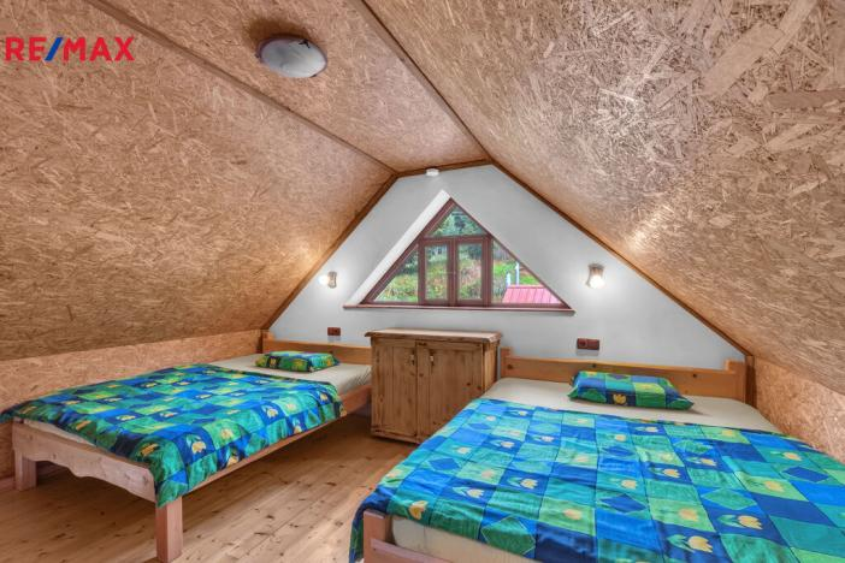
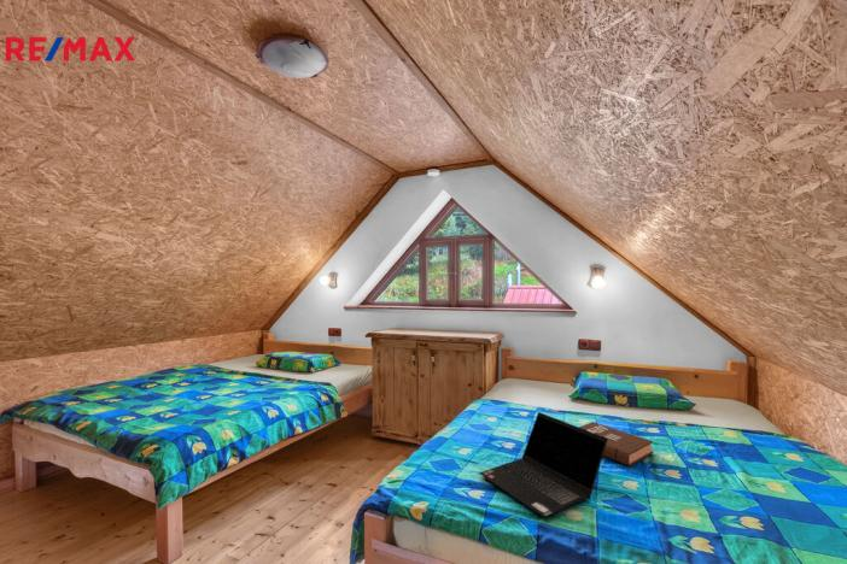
+ book [578,421,655,468]
+ laptop computer [478,411,608,518]
